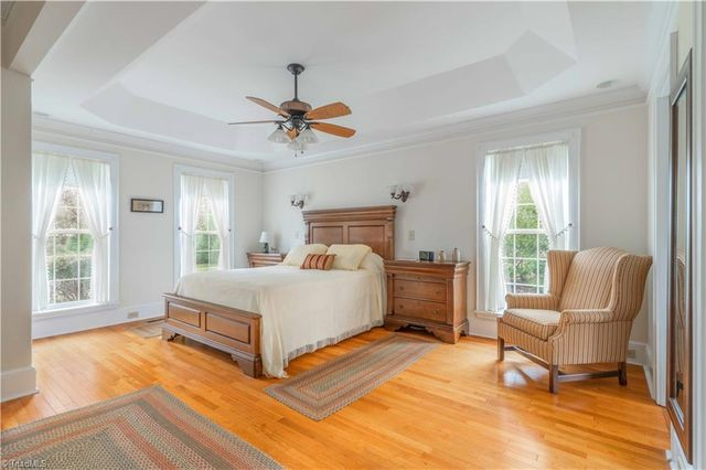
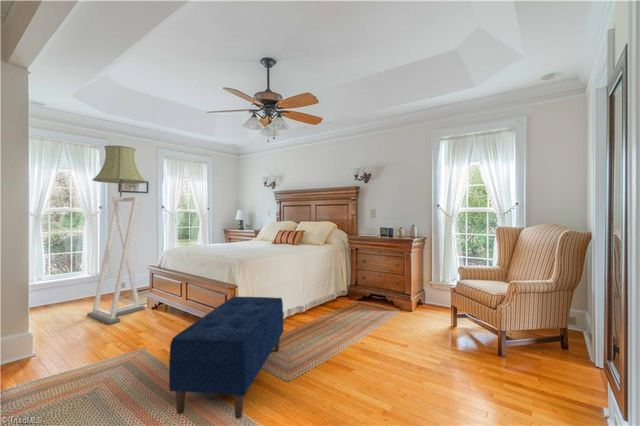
+ floor lamp [86,145,148,325]
+ bench [168,296,284,420]
